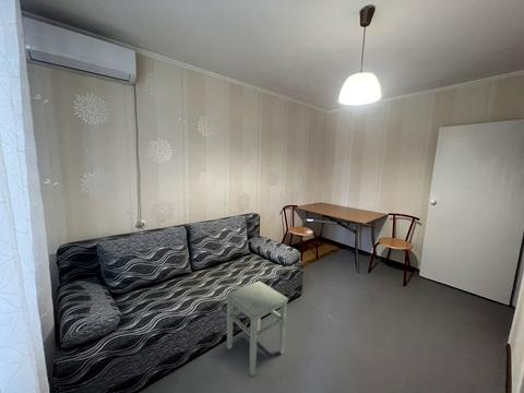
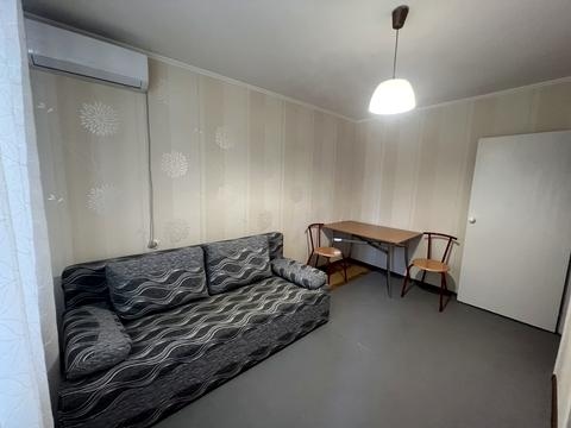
- stool [226,281,289,377]
